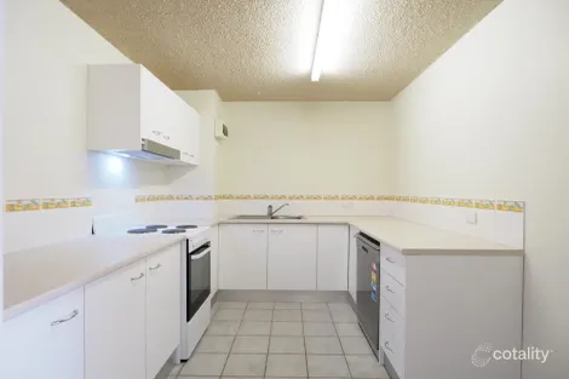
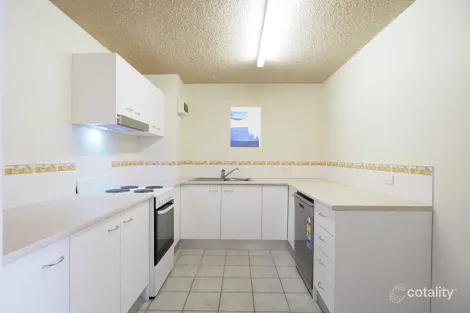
+ wall art [229,106,262,148]
